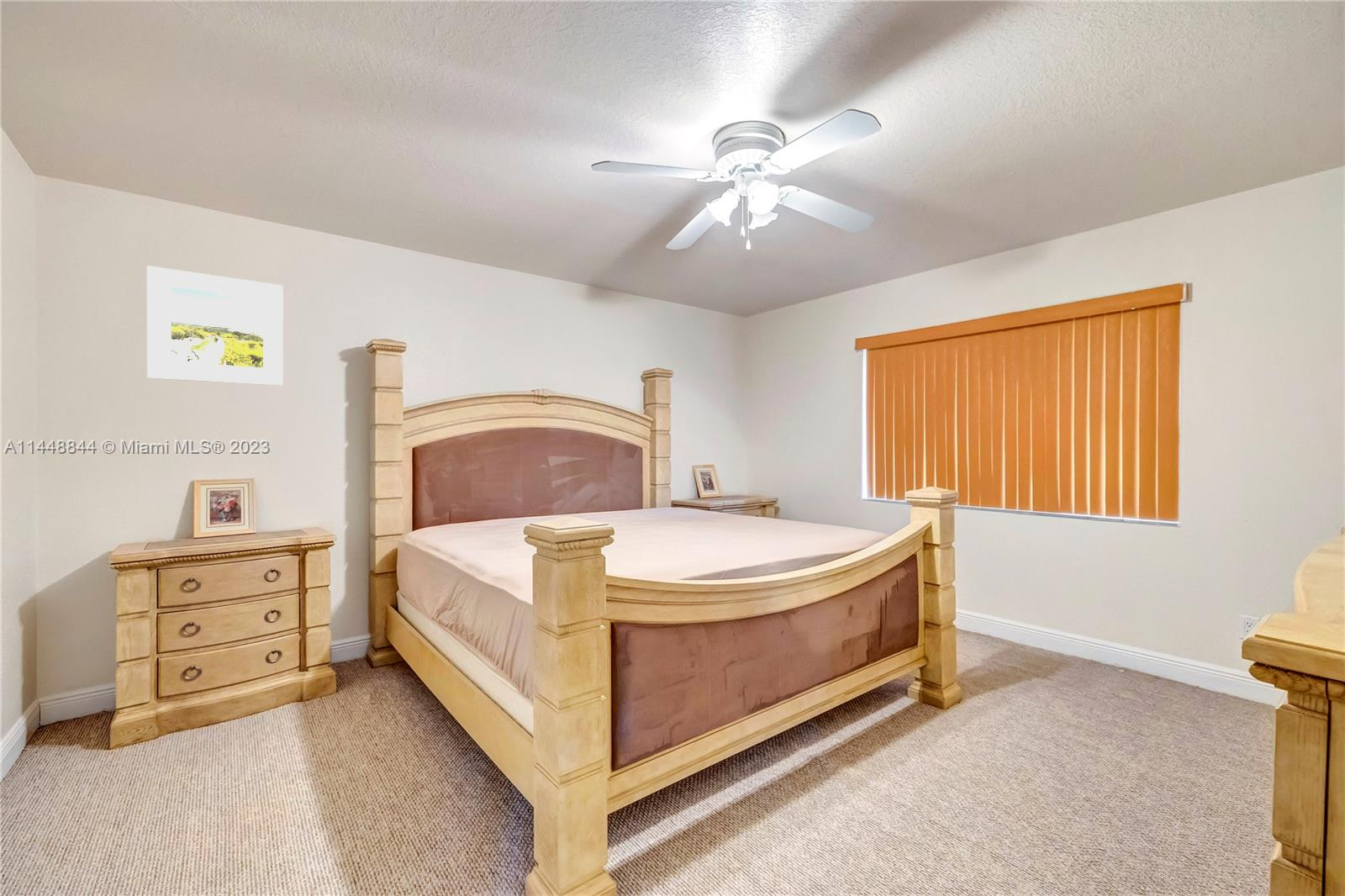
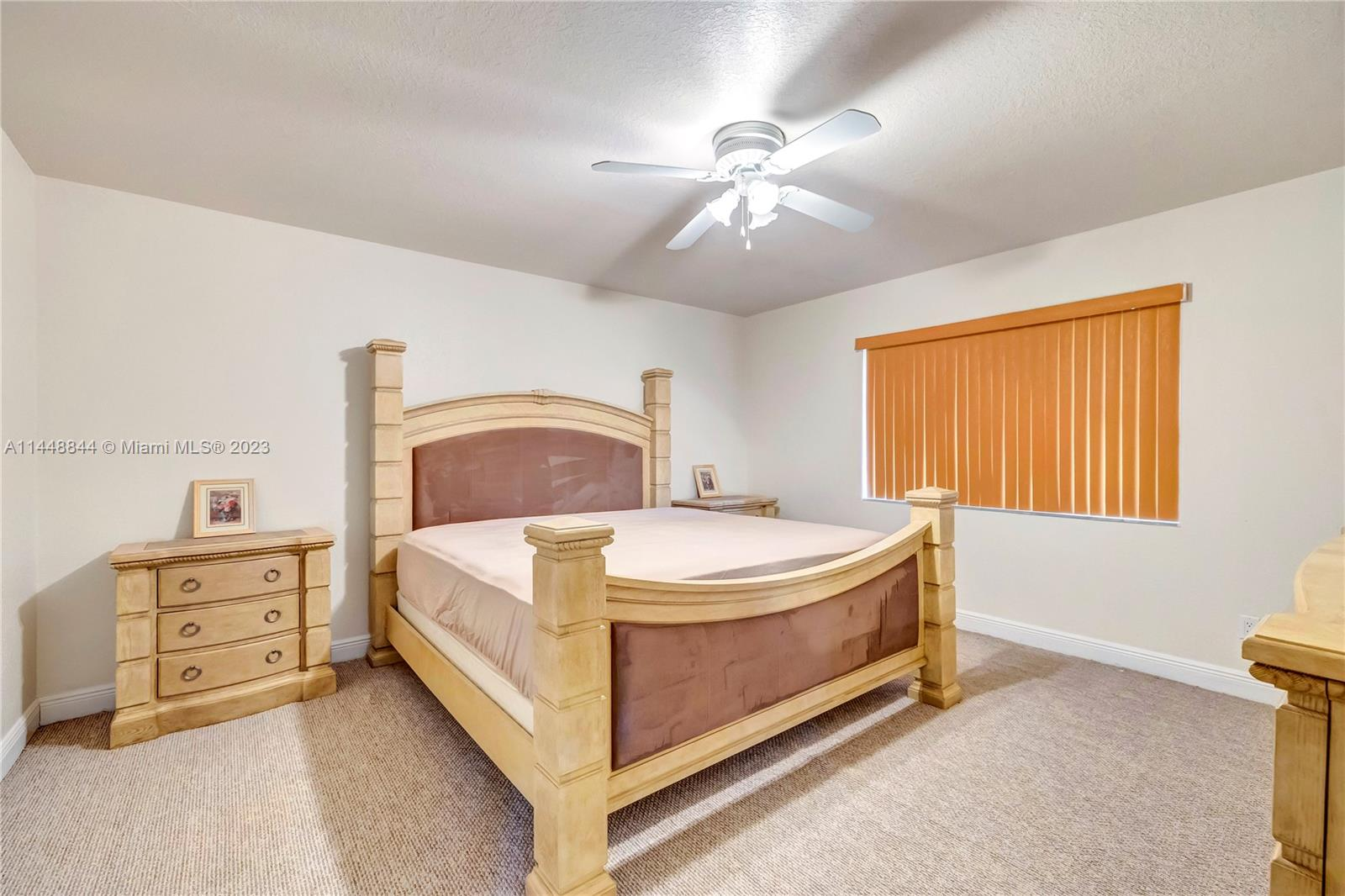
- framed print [146,265,284,386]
